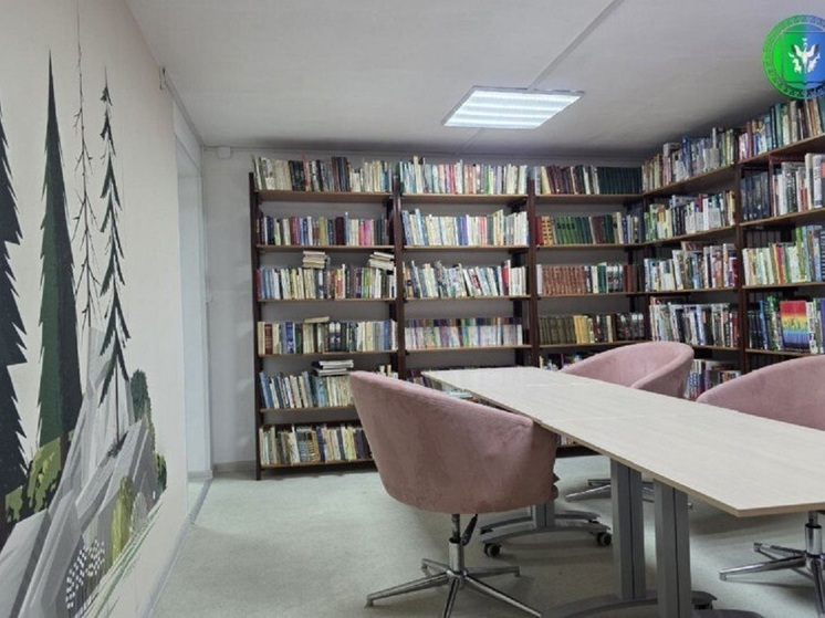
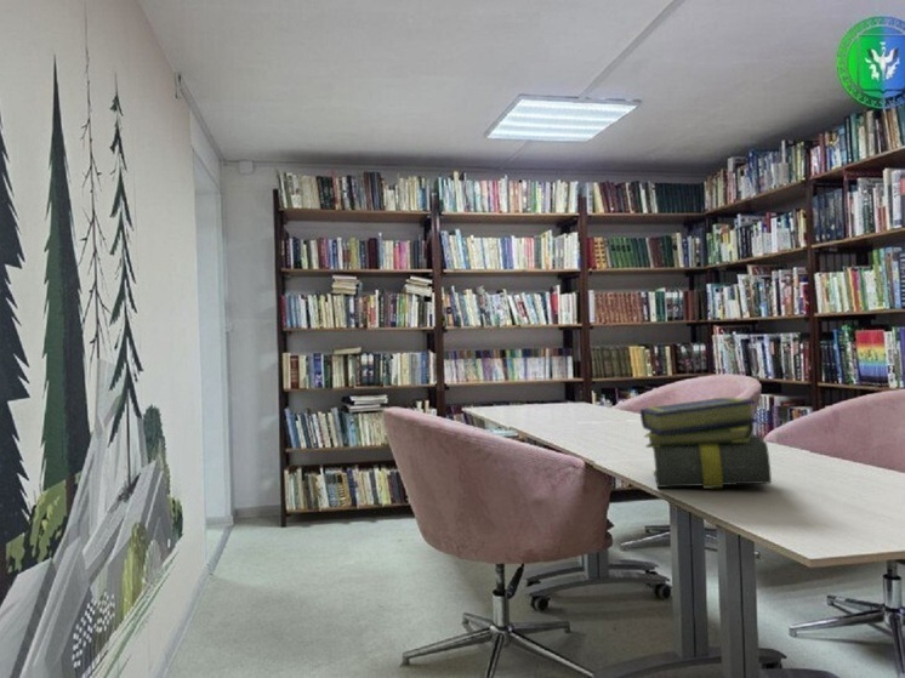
+ stack of books [639,397,773,490]
